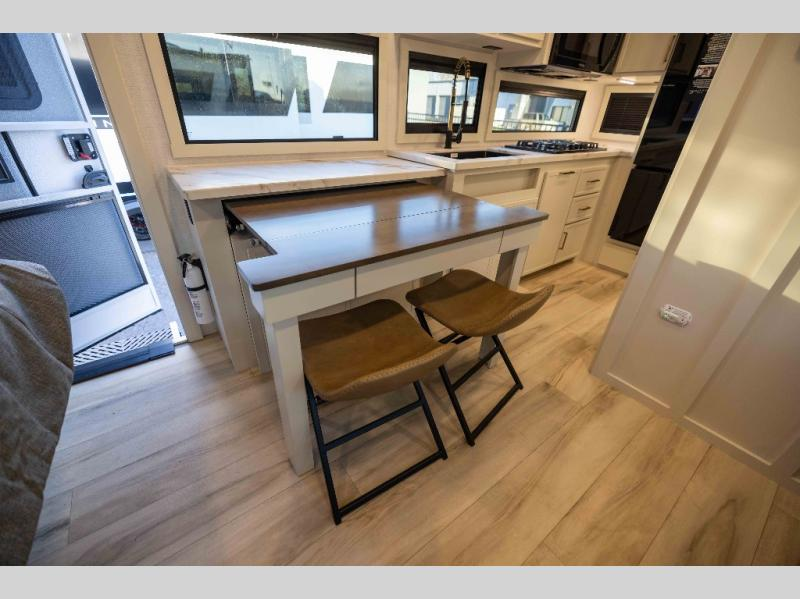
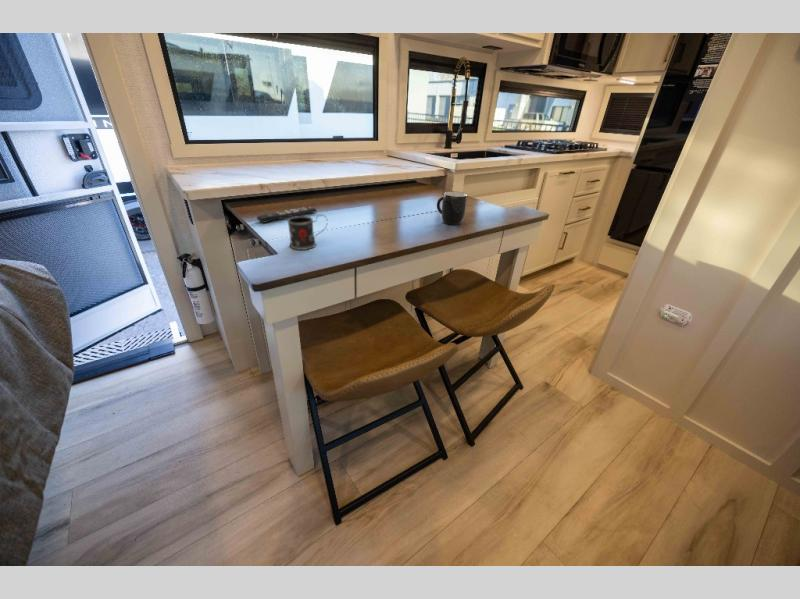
+ mug [436,190,468,226]
+ remote control [256,206,318,224]
+ mug [286,213,328,251]
